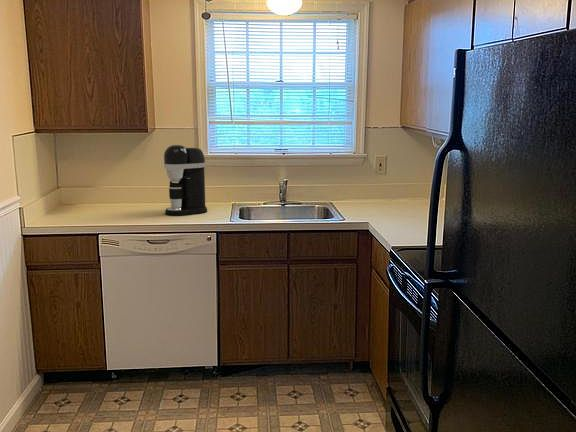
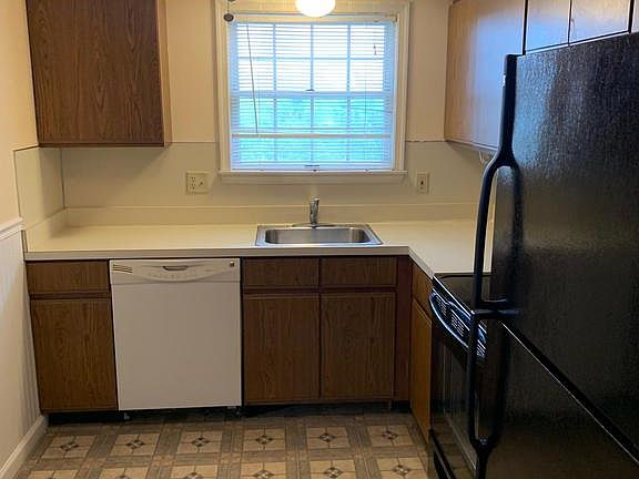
- coffee maker [163,144,208,216]
